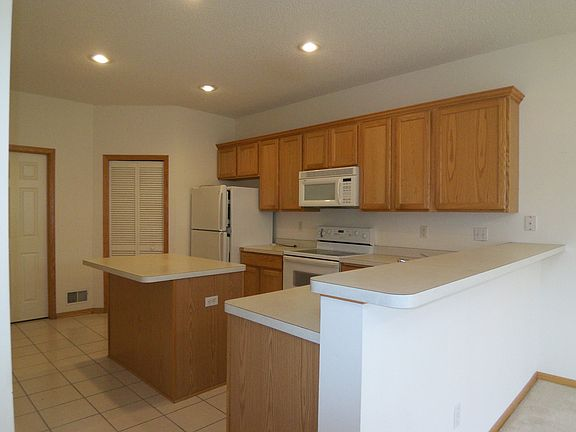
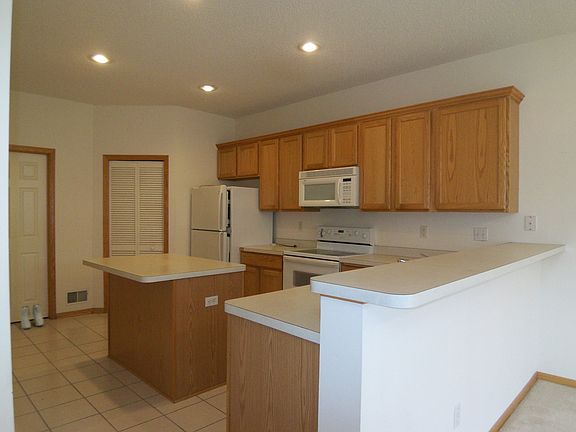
+ boots [19,303,44,330]
